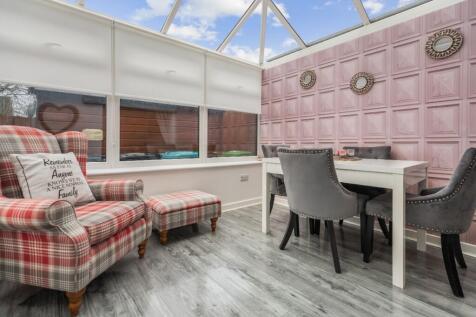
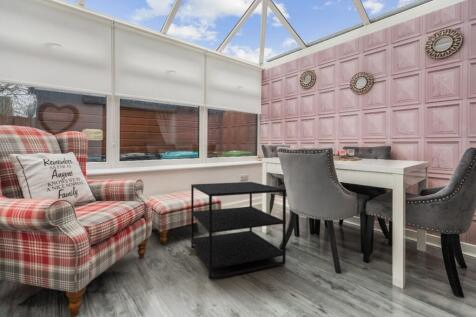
+ side table [190,181,287,281]
